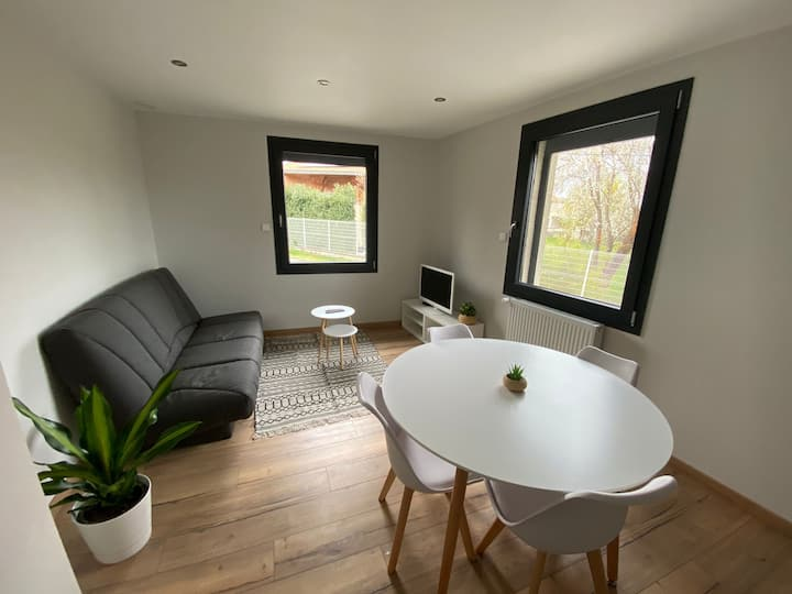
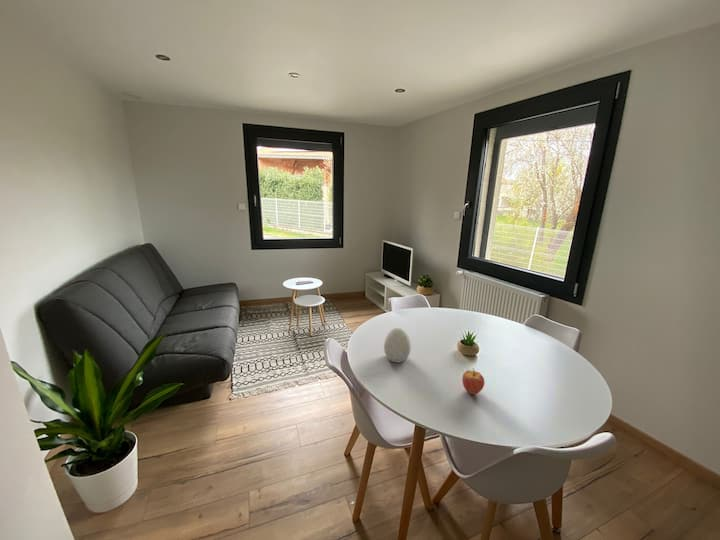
+ decorative egg [383,326,412,363]
+ fruit [461,368,485,395]
